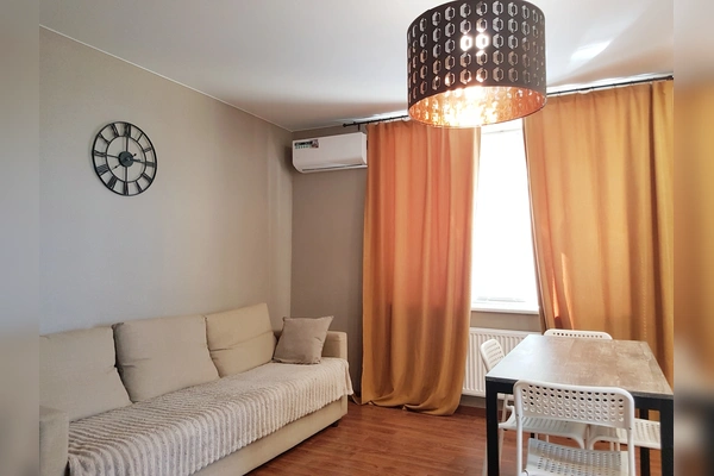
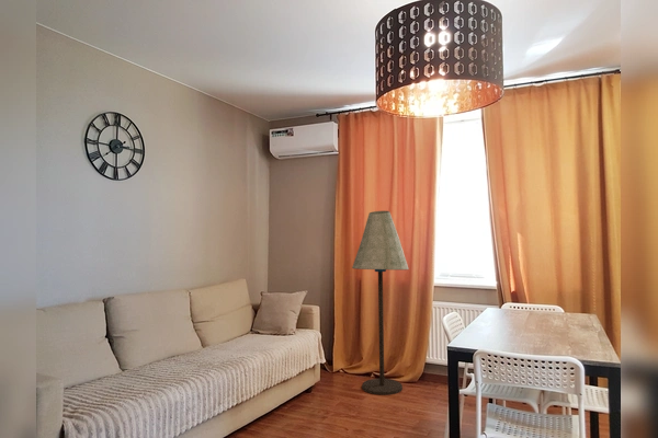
+ floor lamp [351,210,410,396]
